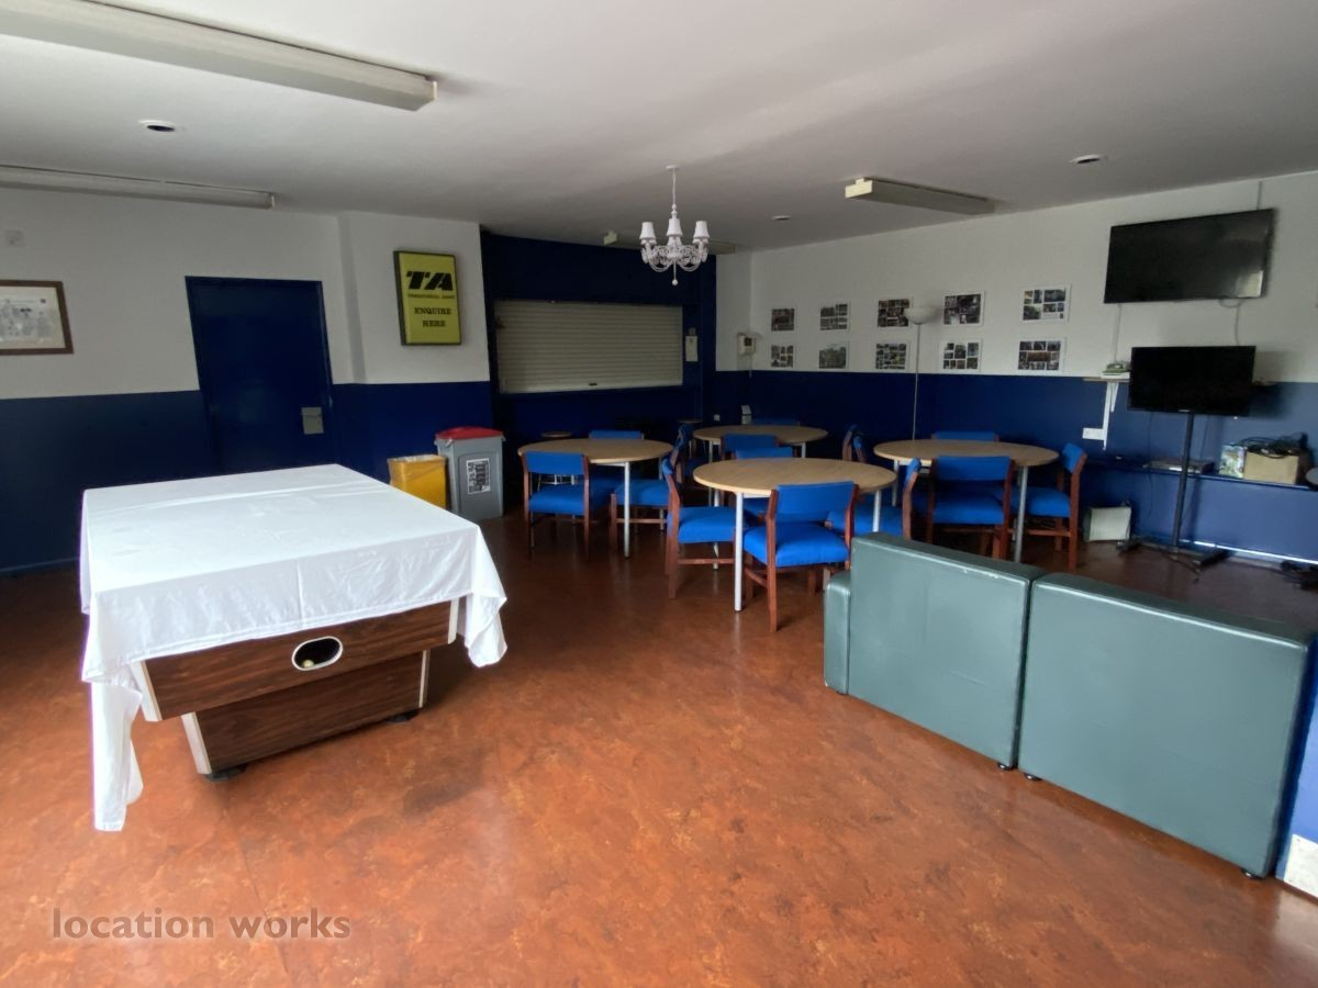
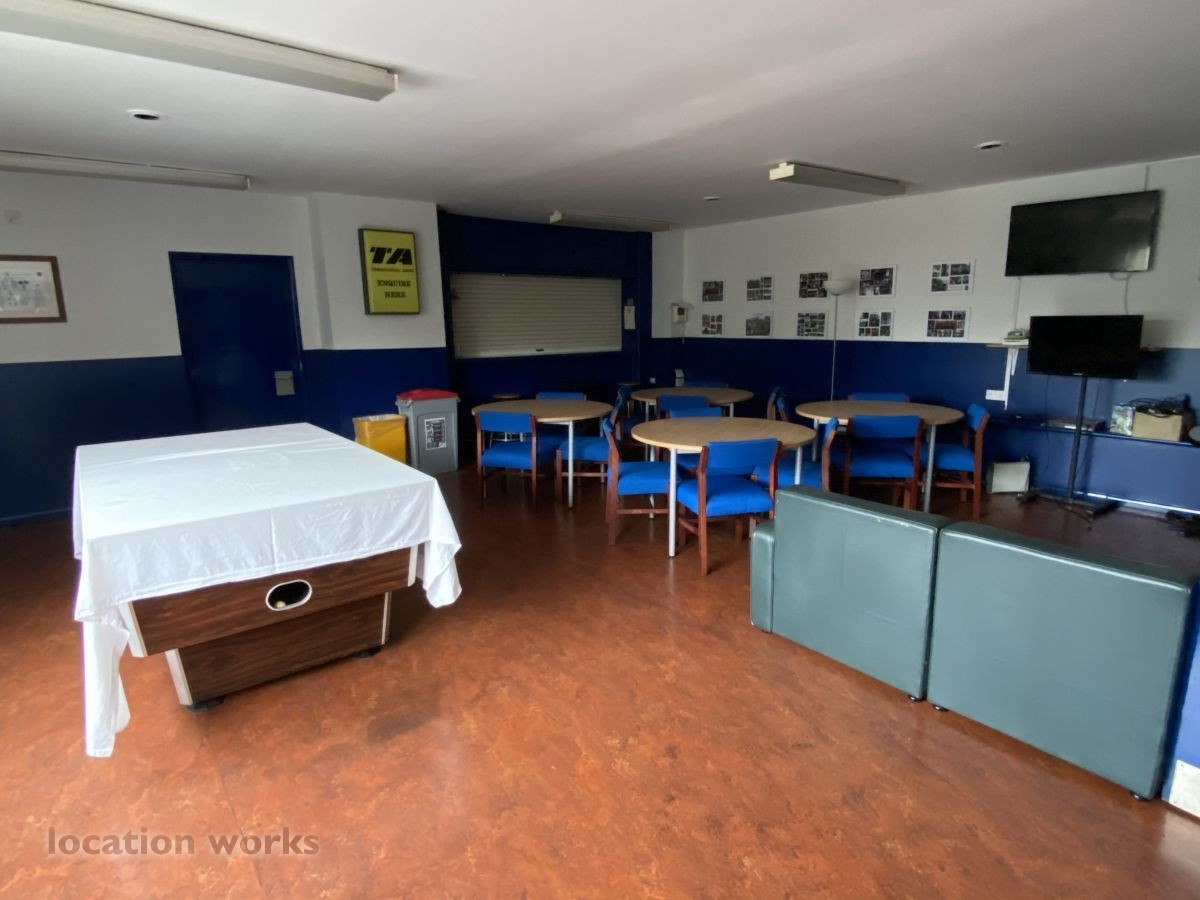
- chandelier [638,164,711,287]
